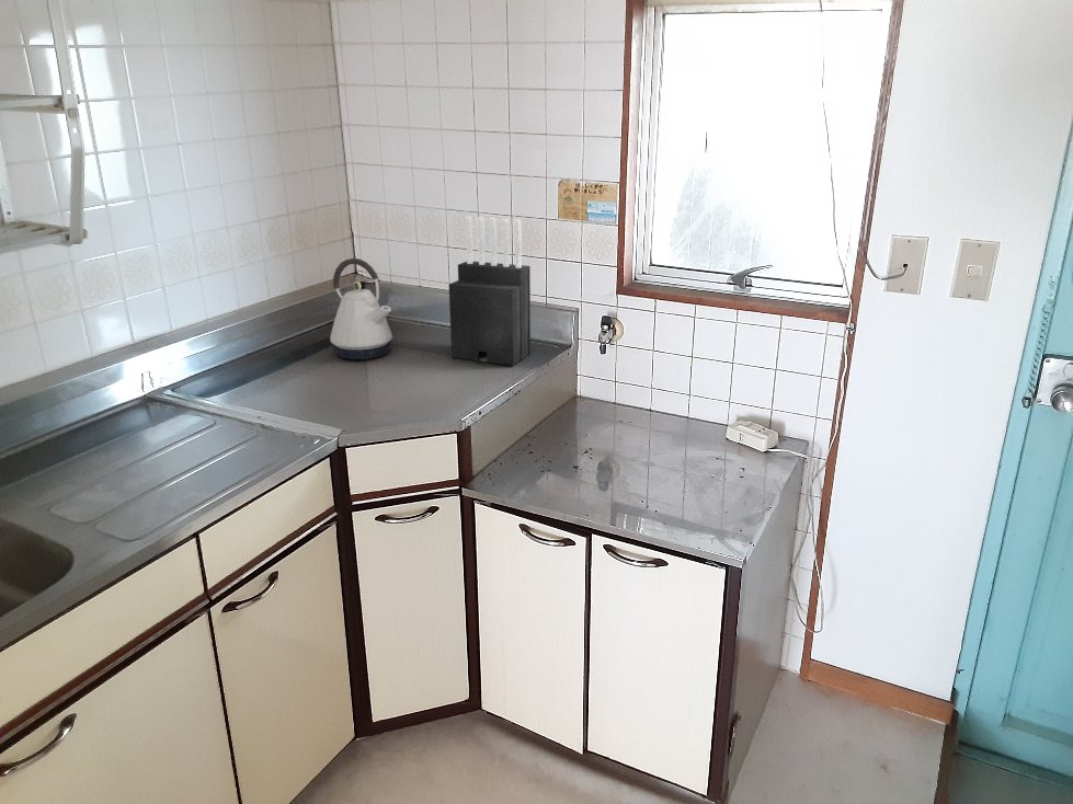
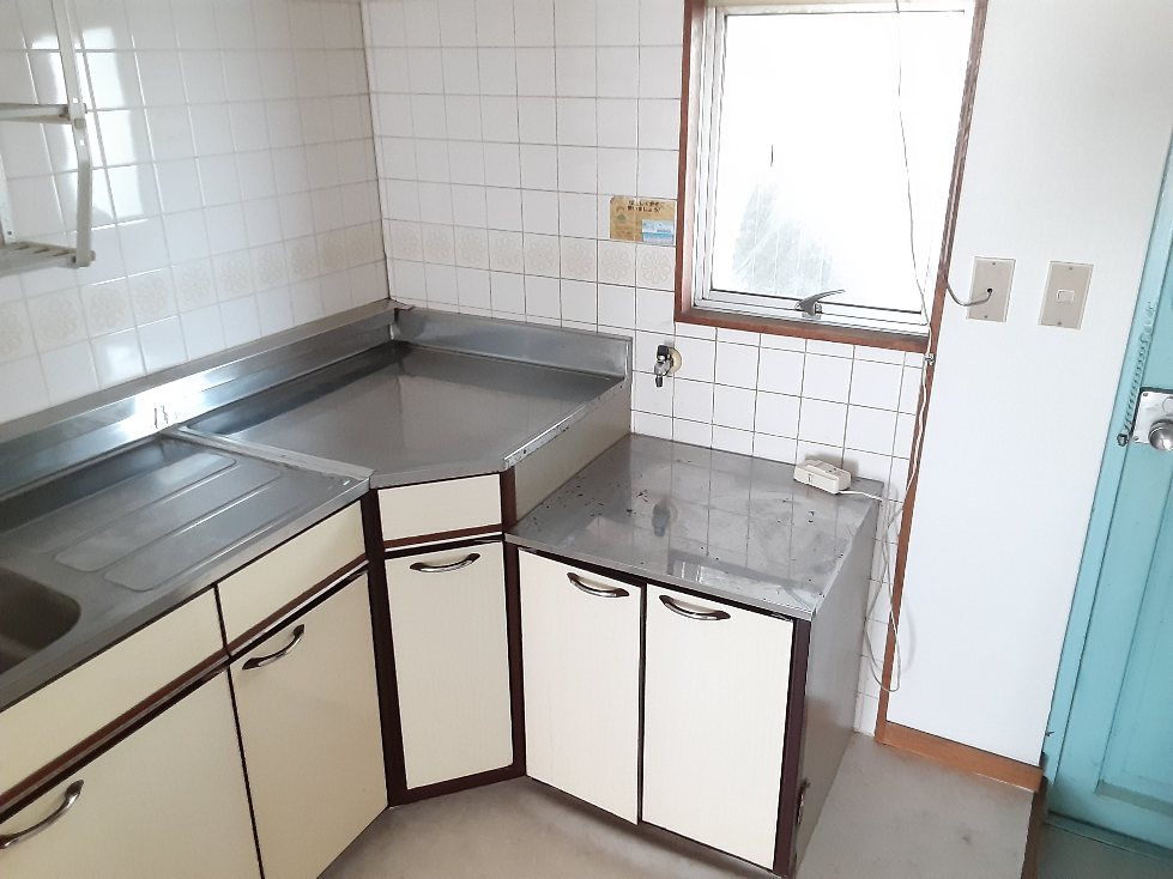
- kettle [329,257,393,360]
- knife block [448,216,532,367]
